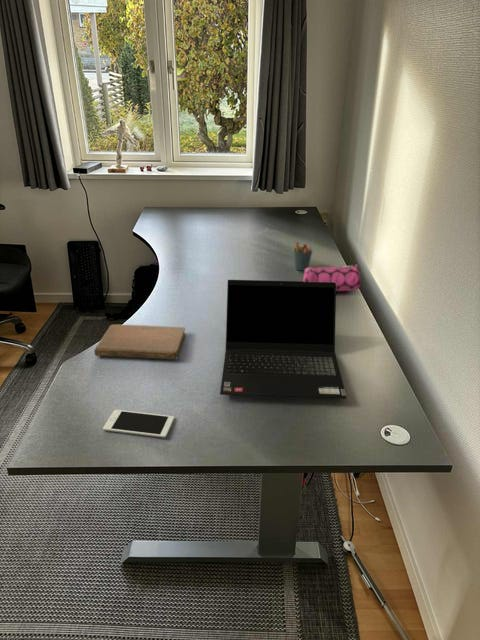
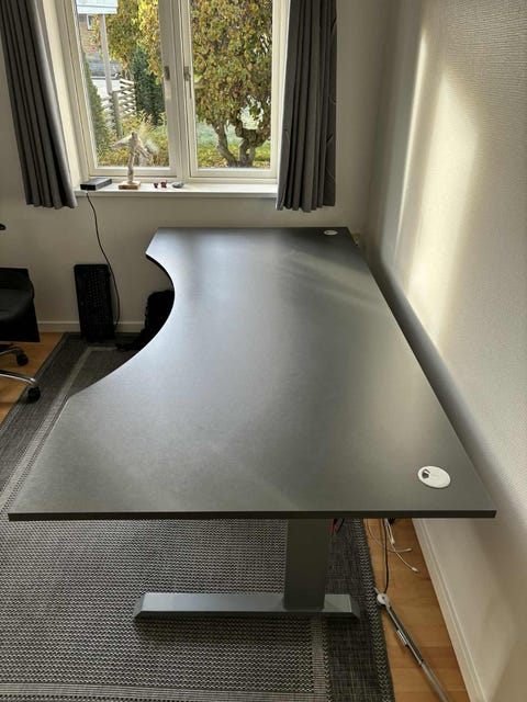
- pencil case [302,263,361,292]
- pen holder [293,241,314,272]
- cell phone [102,409,175,439]
- notebook [93,323,186,361]
- laptop computer [219,279,348,400]
